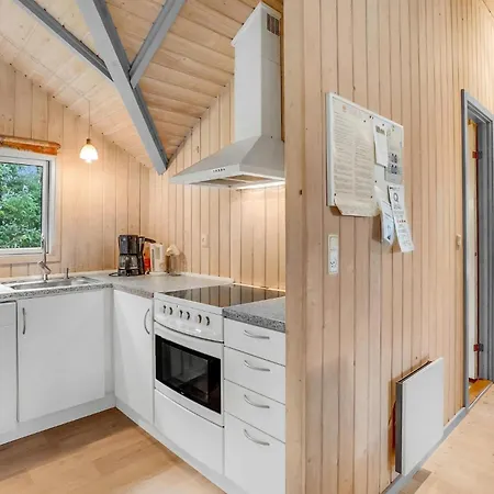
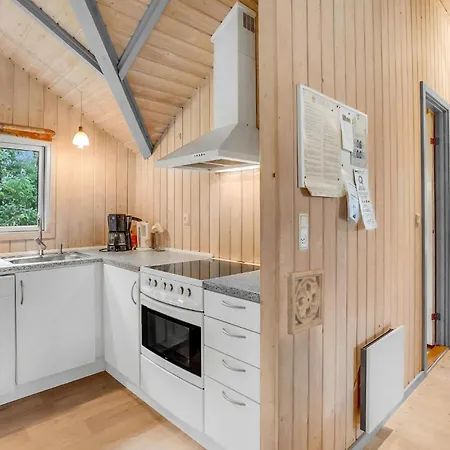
+ wall ornament [286,267,325,336]
